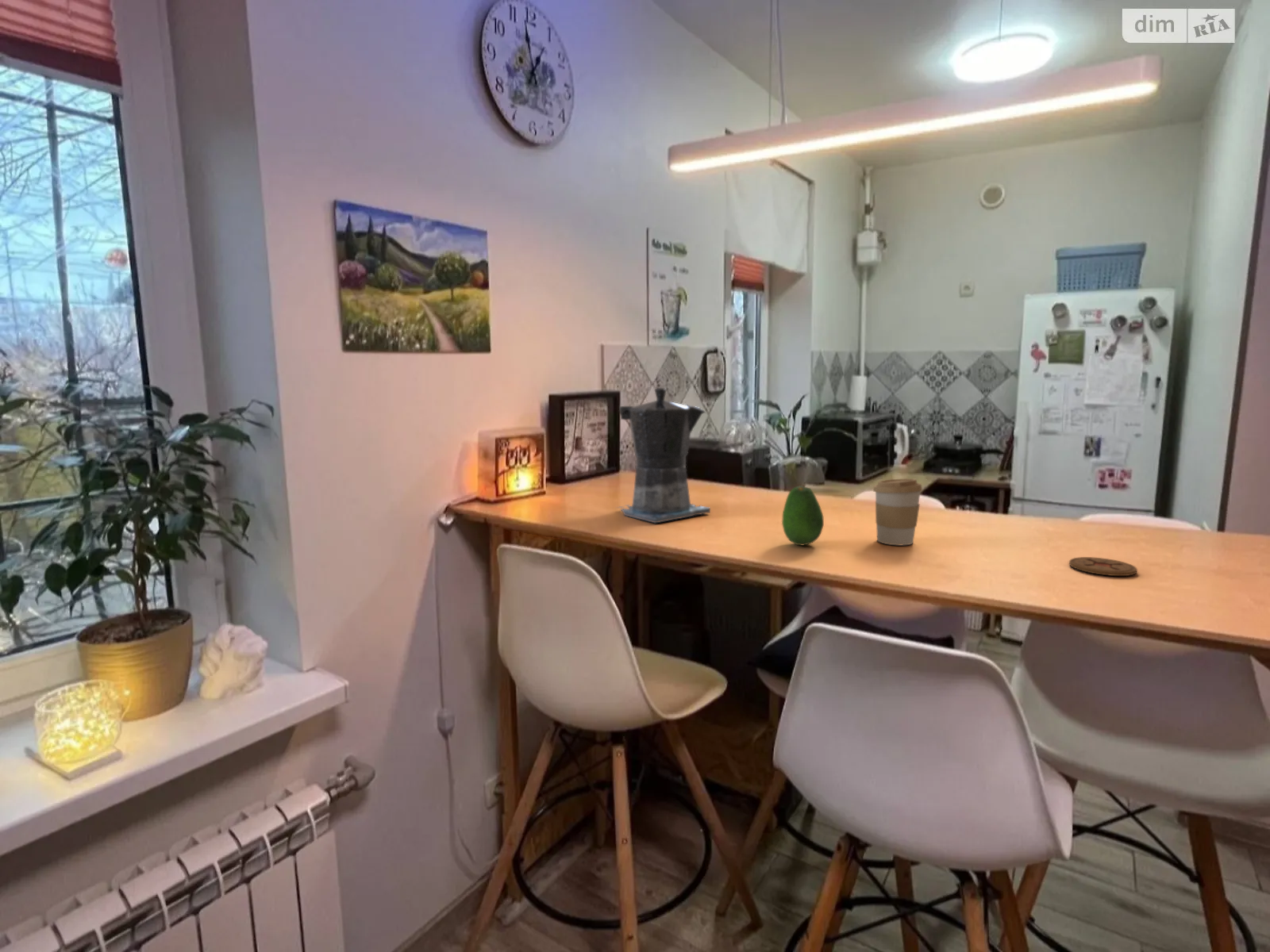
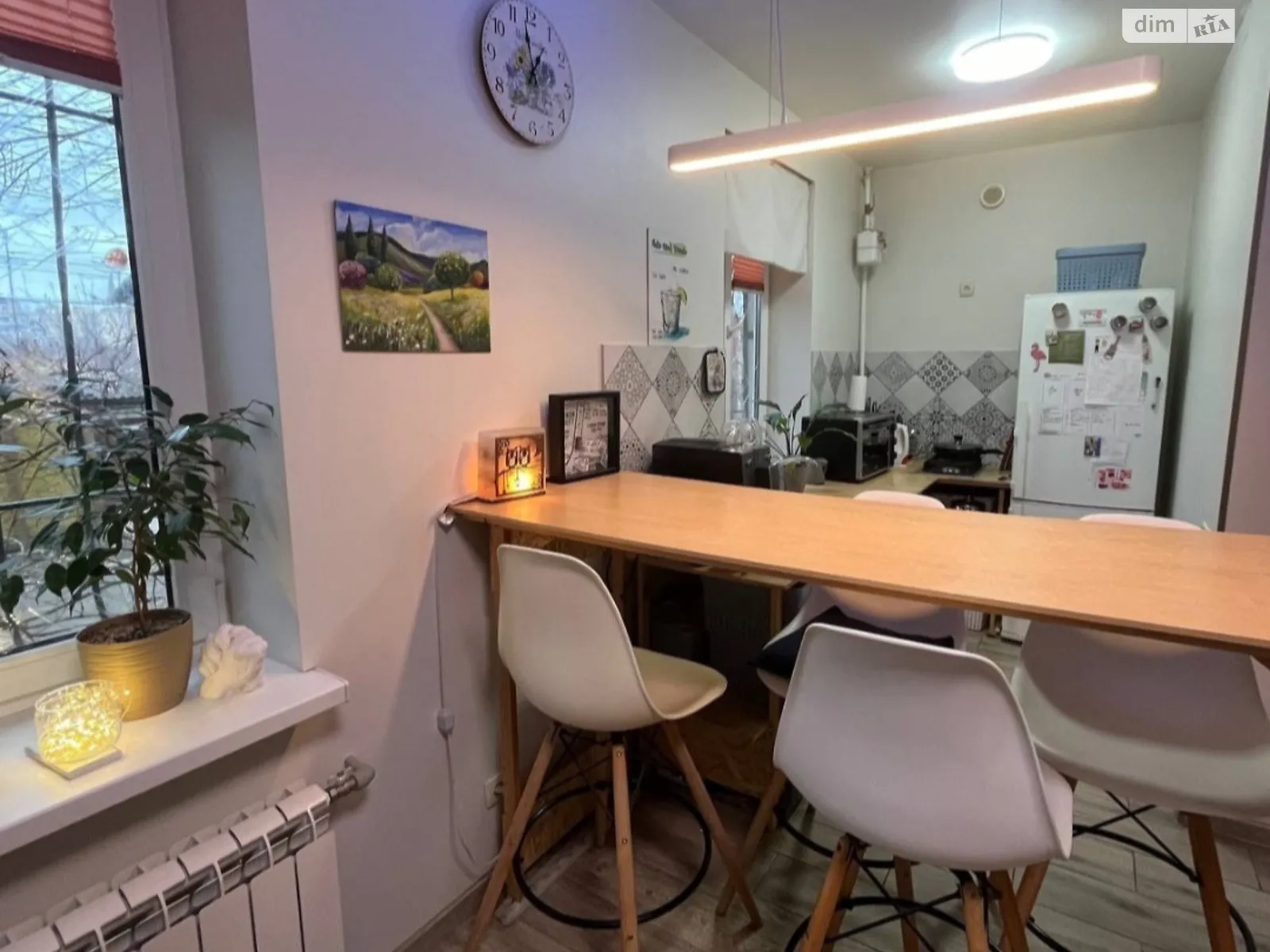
- coffee cup [872,478,923,546]
- coffee maker [611,386,711,524]
- fruit [781,485,825,546]
- coaster [1068,556,1138,577]
